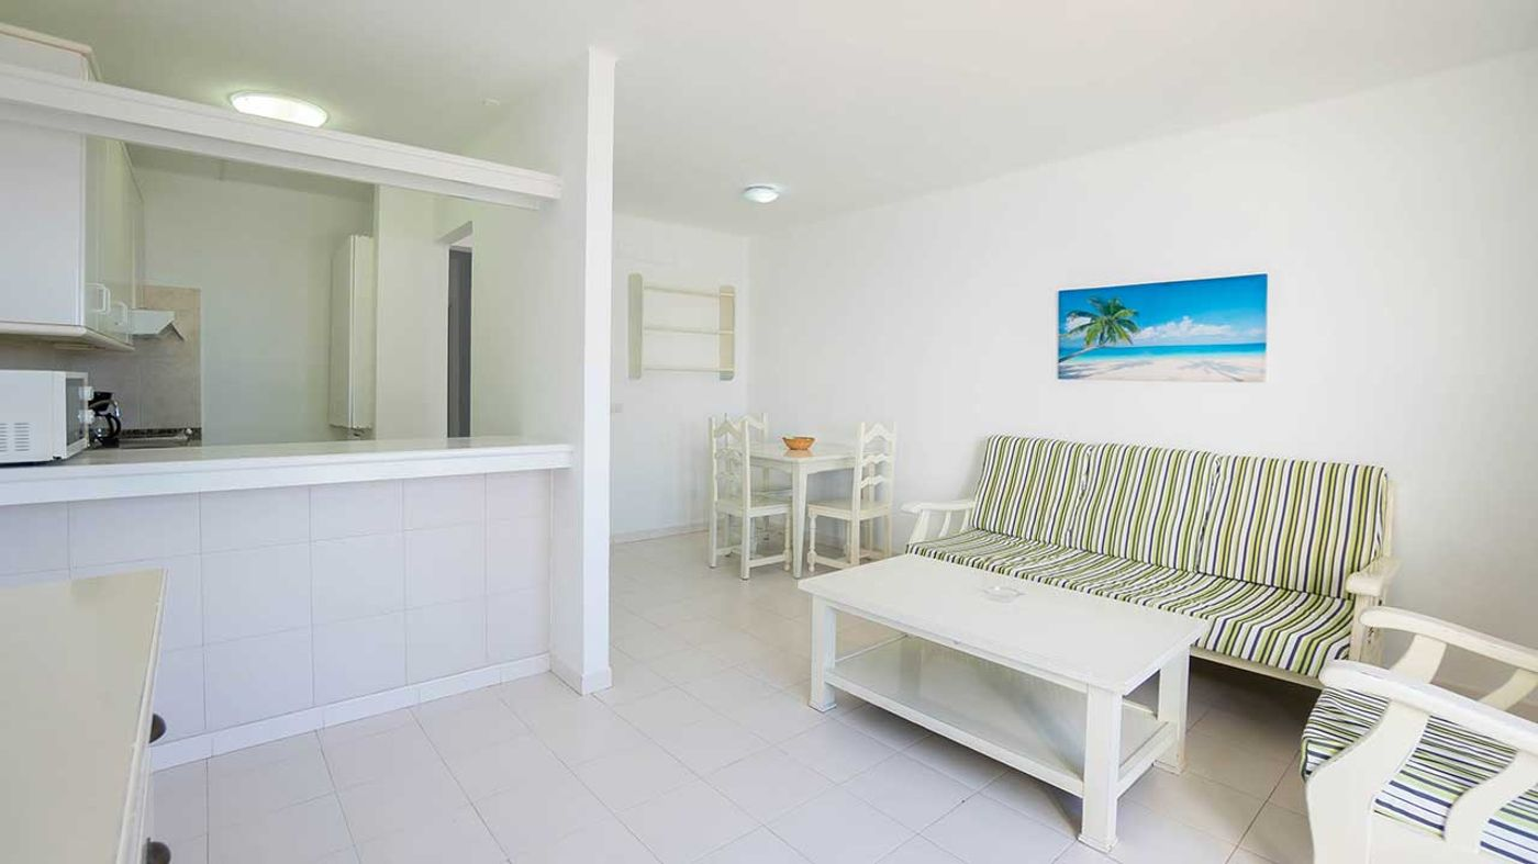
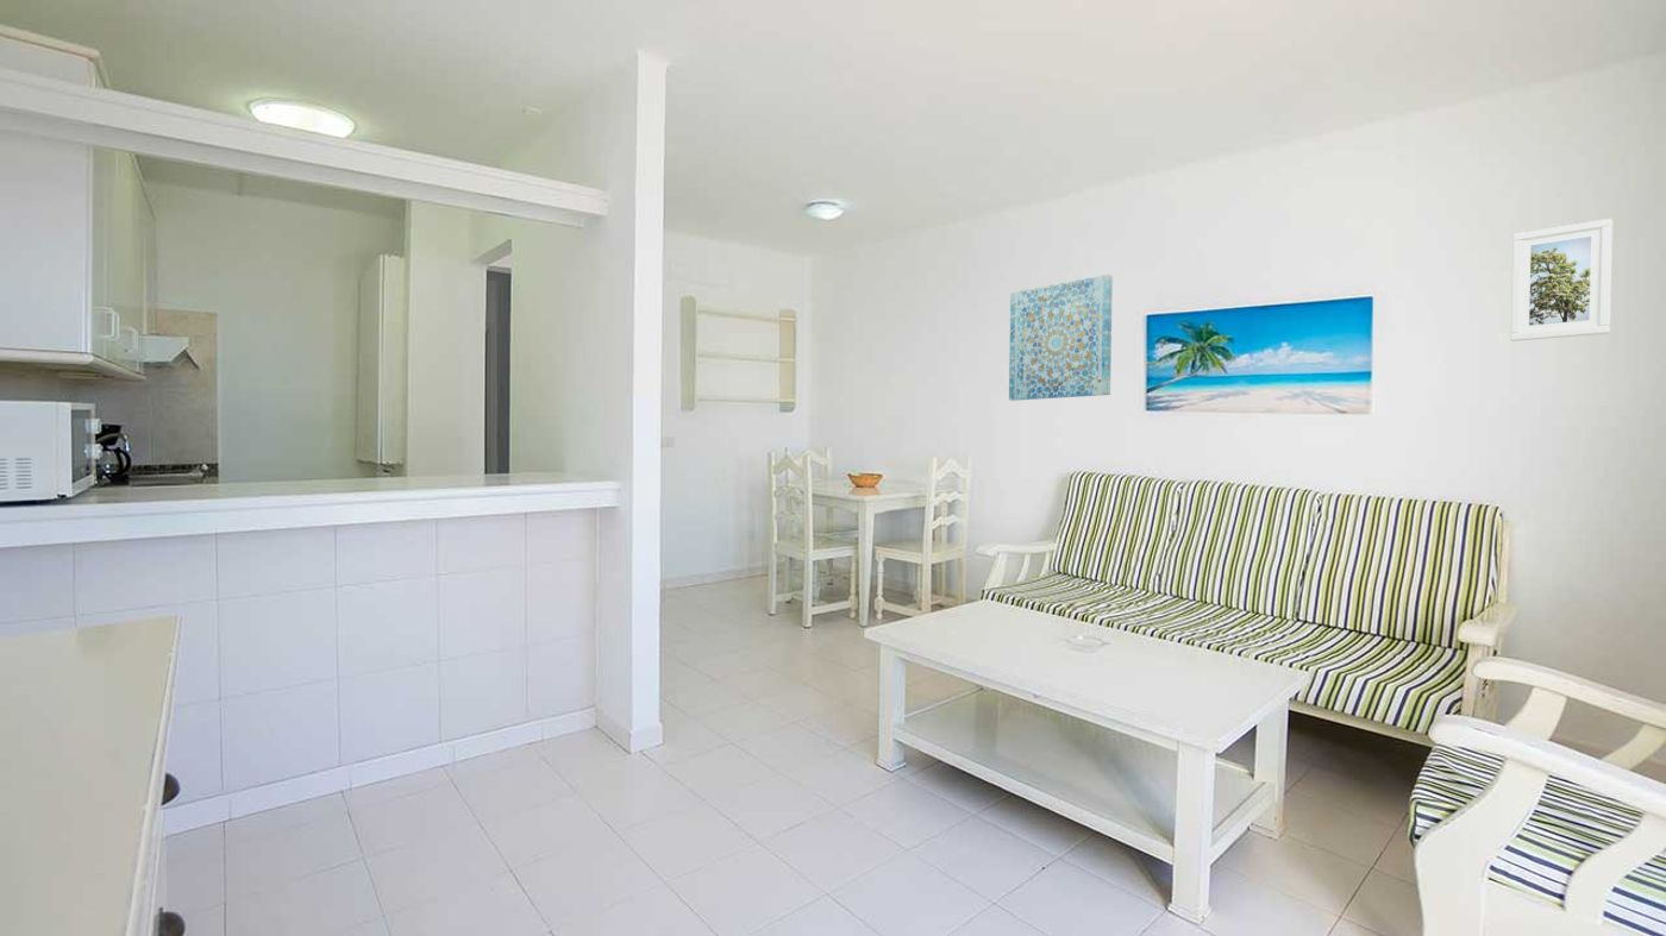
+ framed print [1509,218,1614,343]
+ wall art [1008,274,1114,402]
